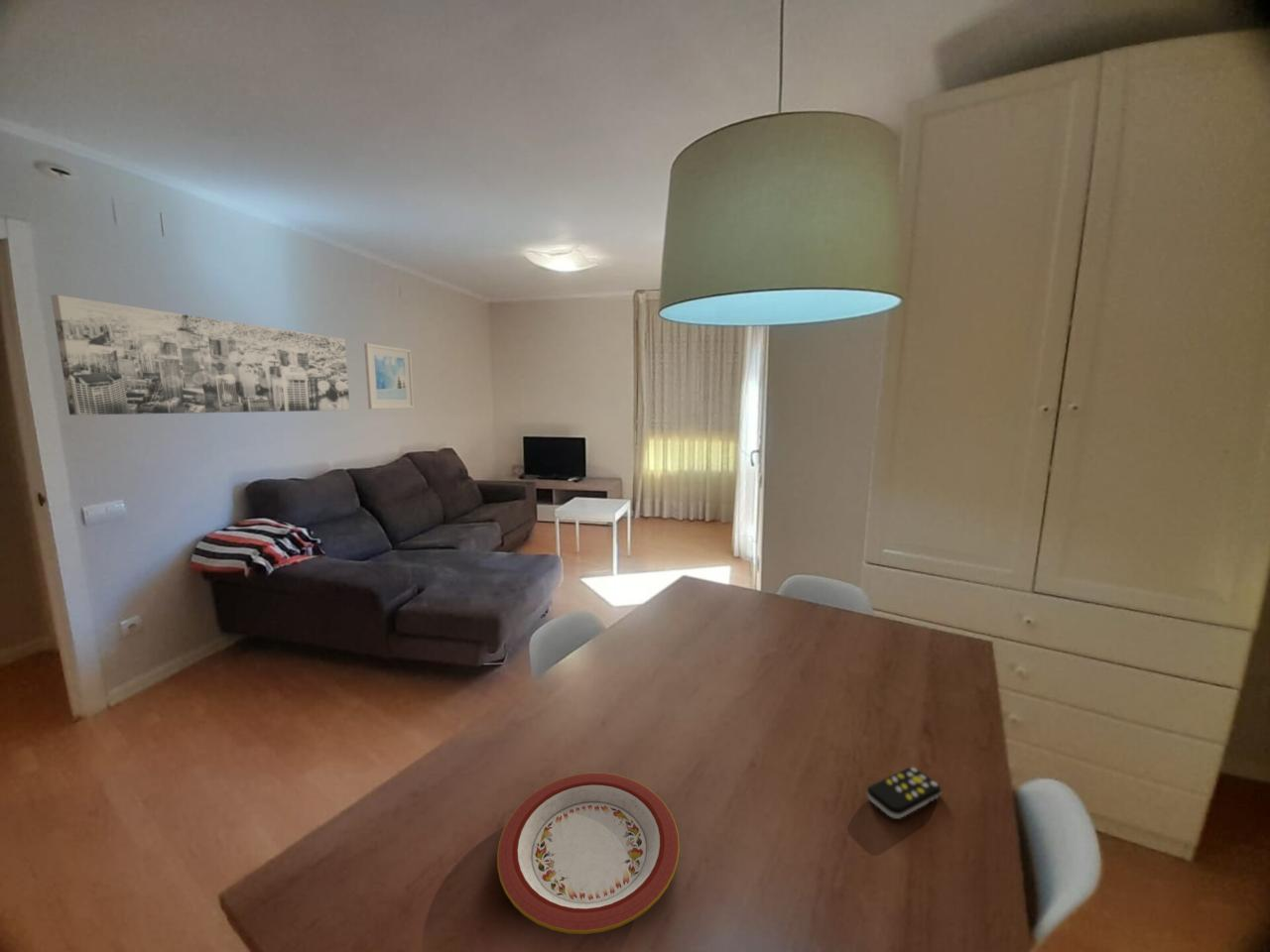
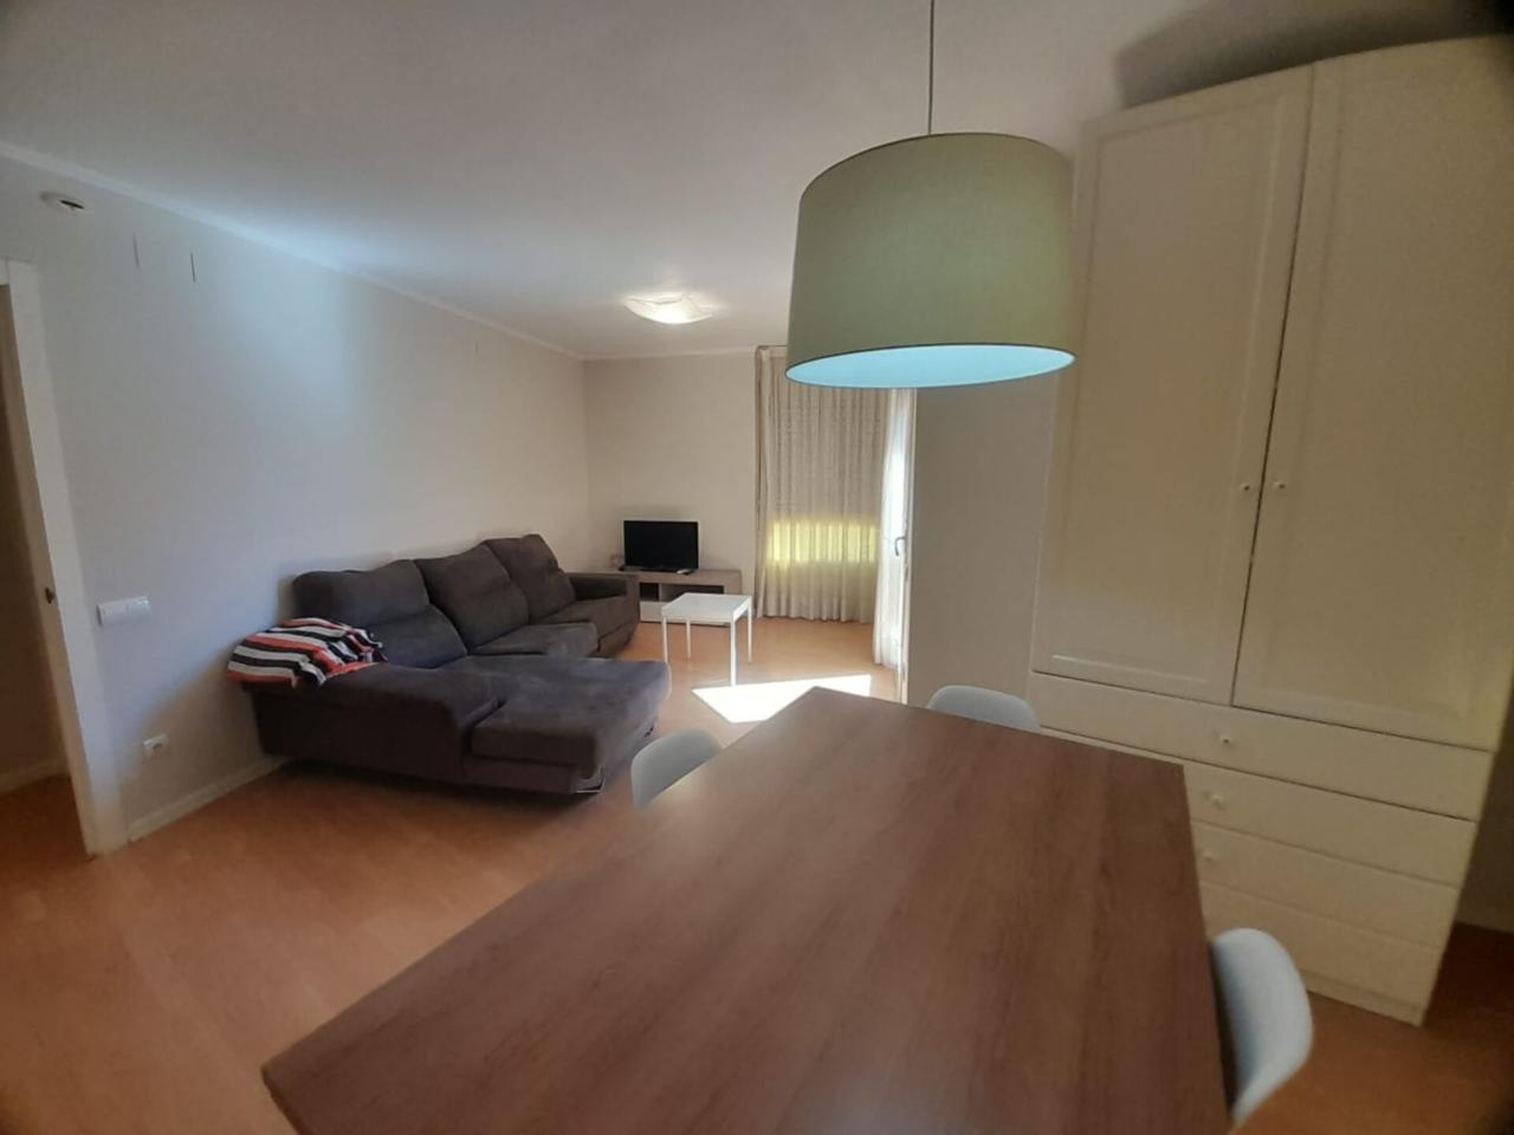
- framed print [363,342,415,411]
- remote control [866,767,942,820]
- plate [496,772,681,935]
- wall art [50,294,351,416]
